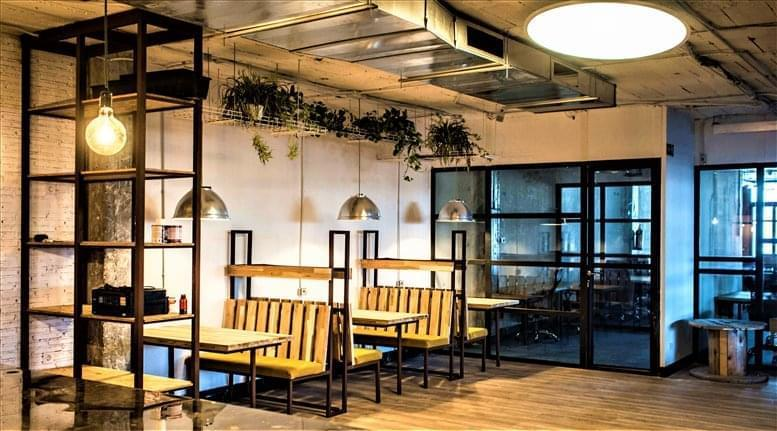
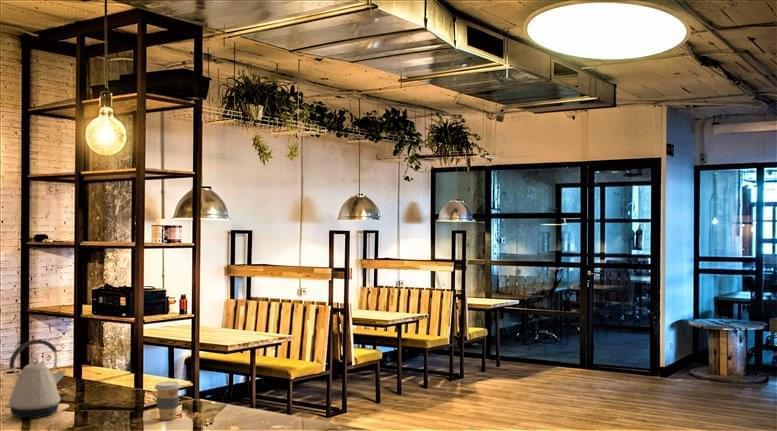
+ kettle [4,339,67,419]
+ coffee cup [153,381,182,421]
